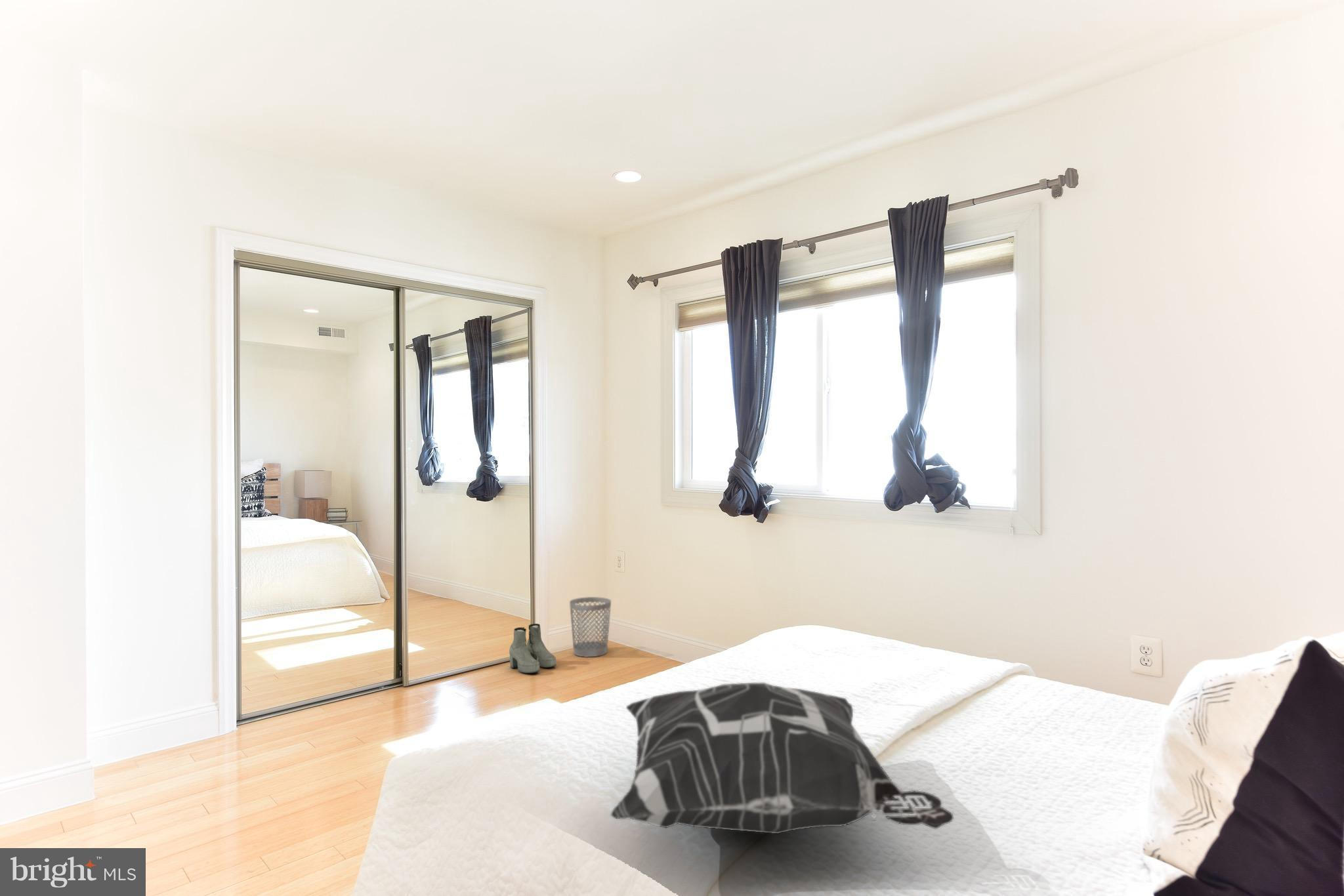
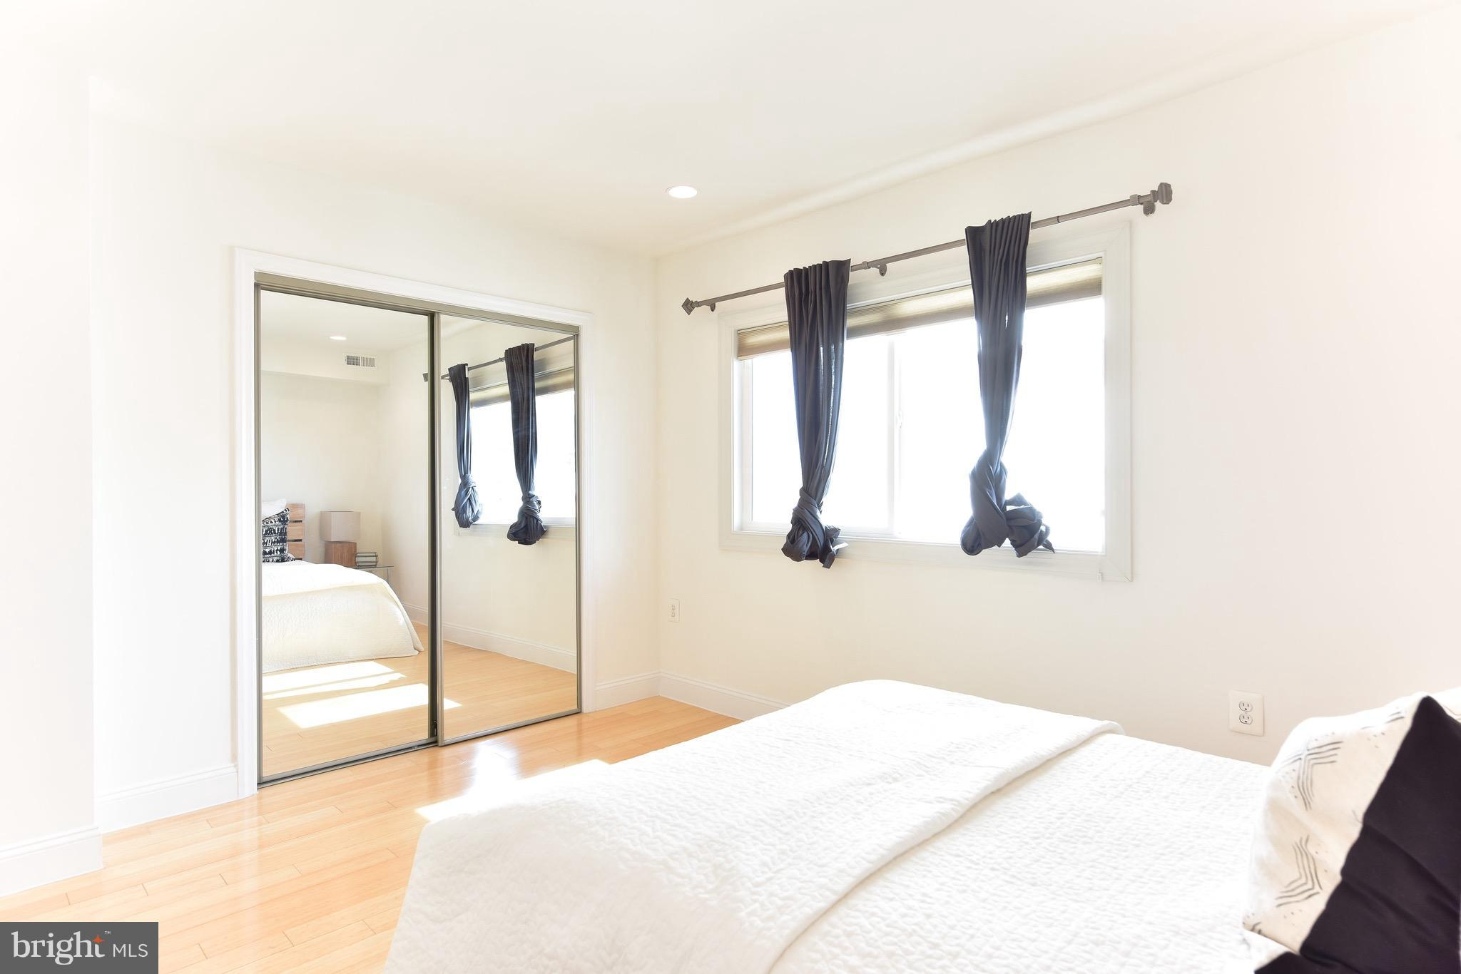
- boots [509,623,557,674]
- decorative pillow [610,682,954,834]
- wastebasket [569,596,612,658]
